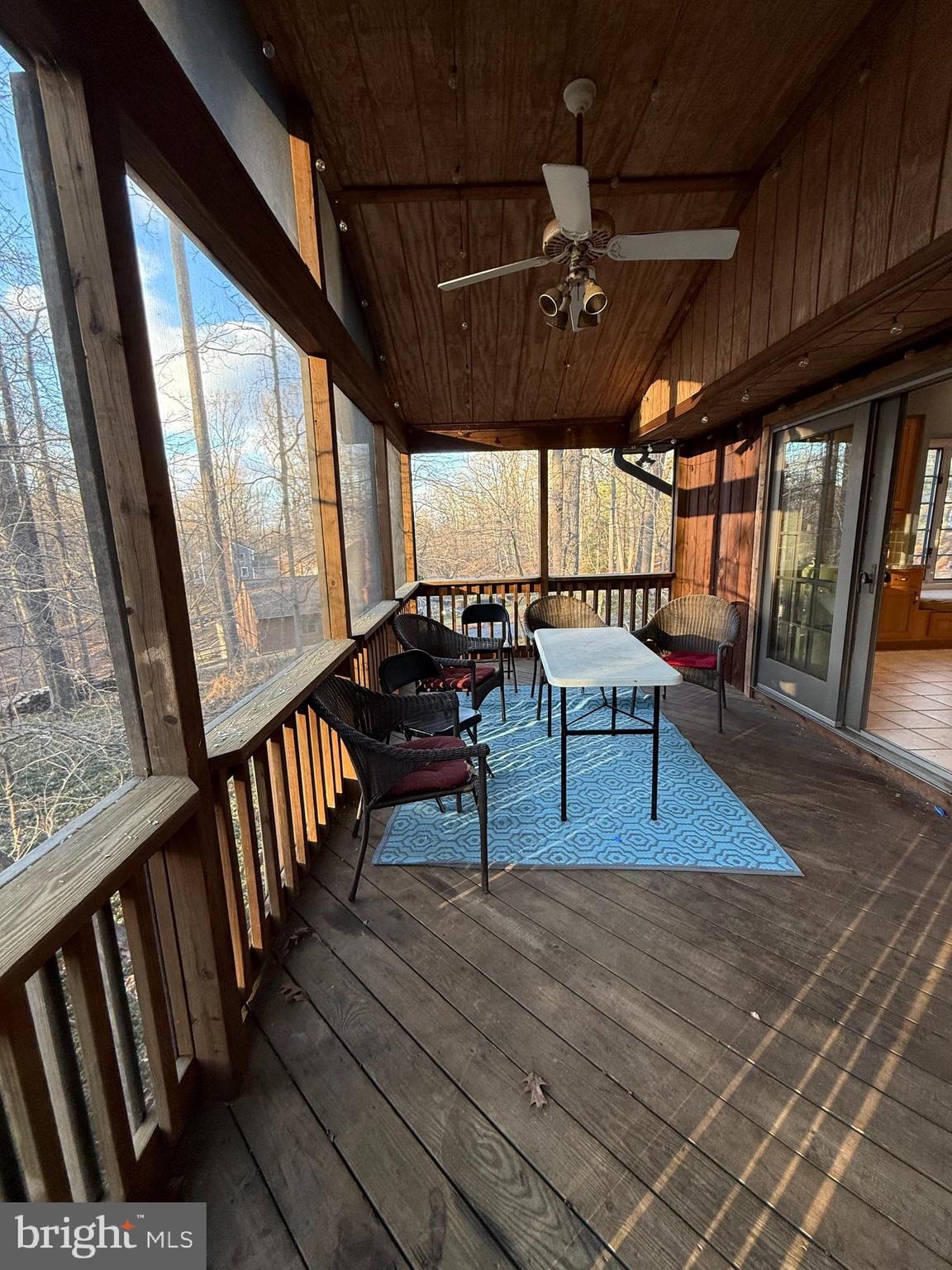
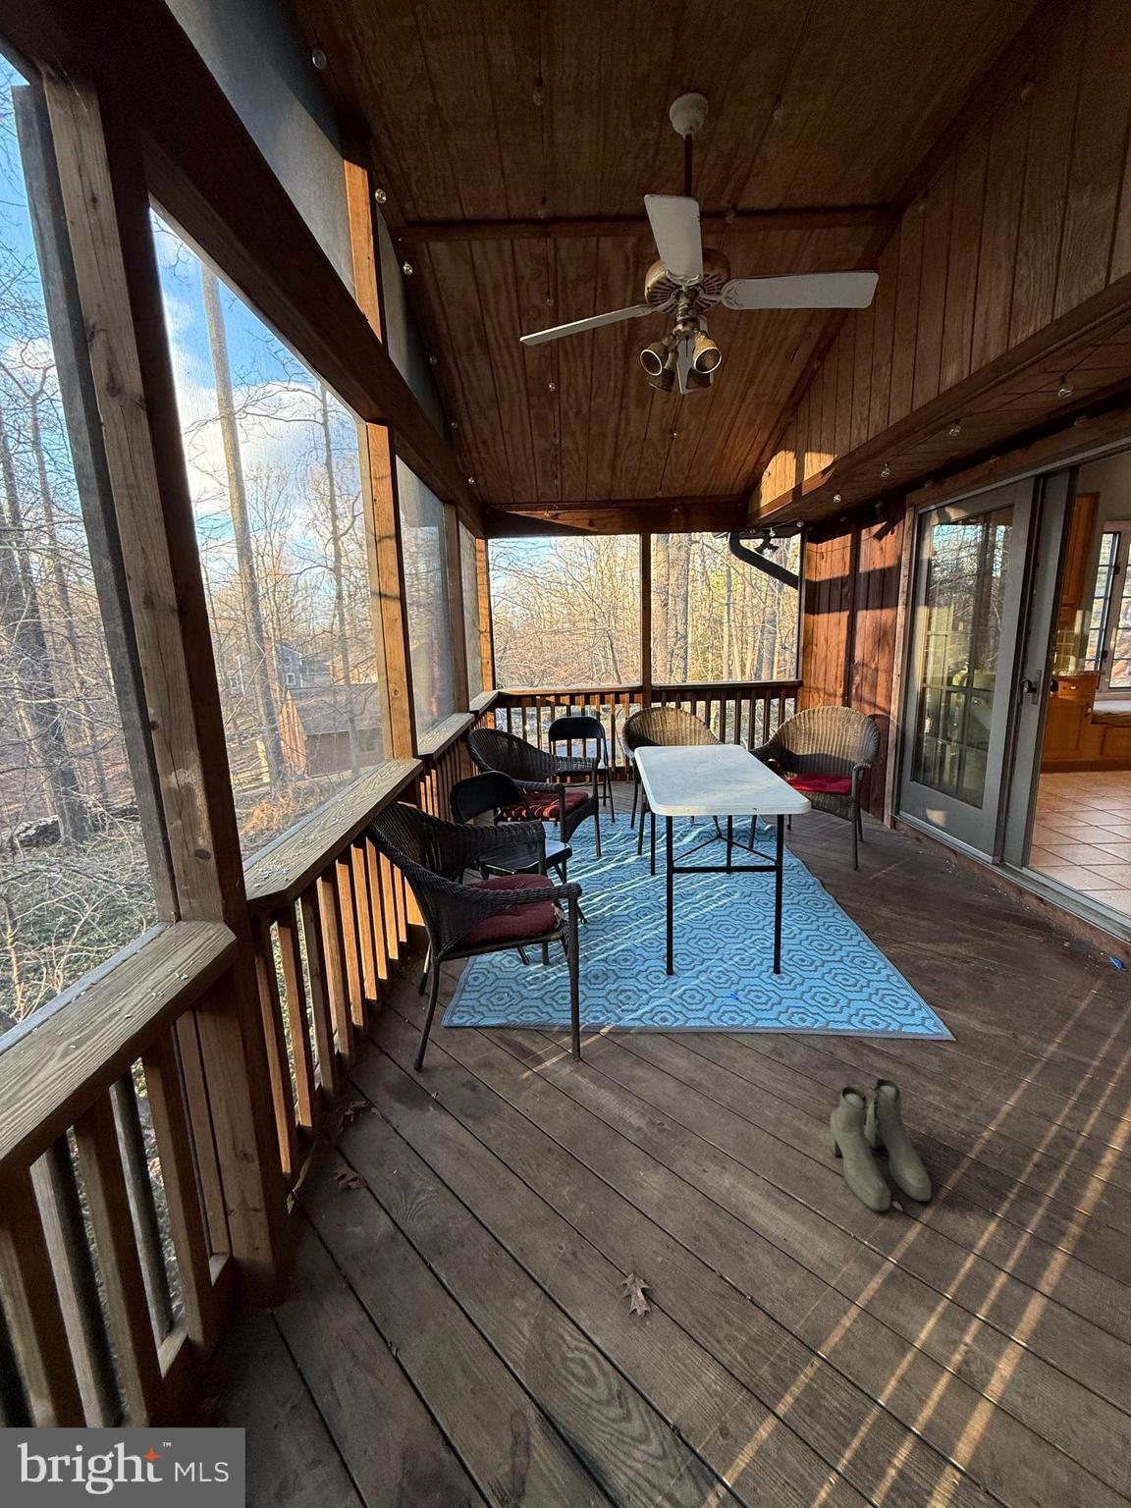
+ boots [829,1078,931,1212]
